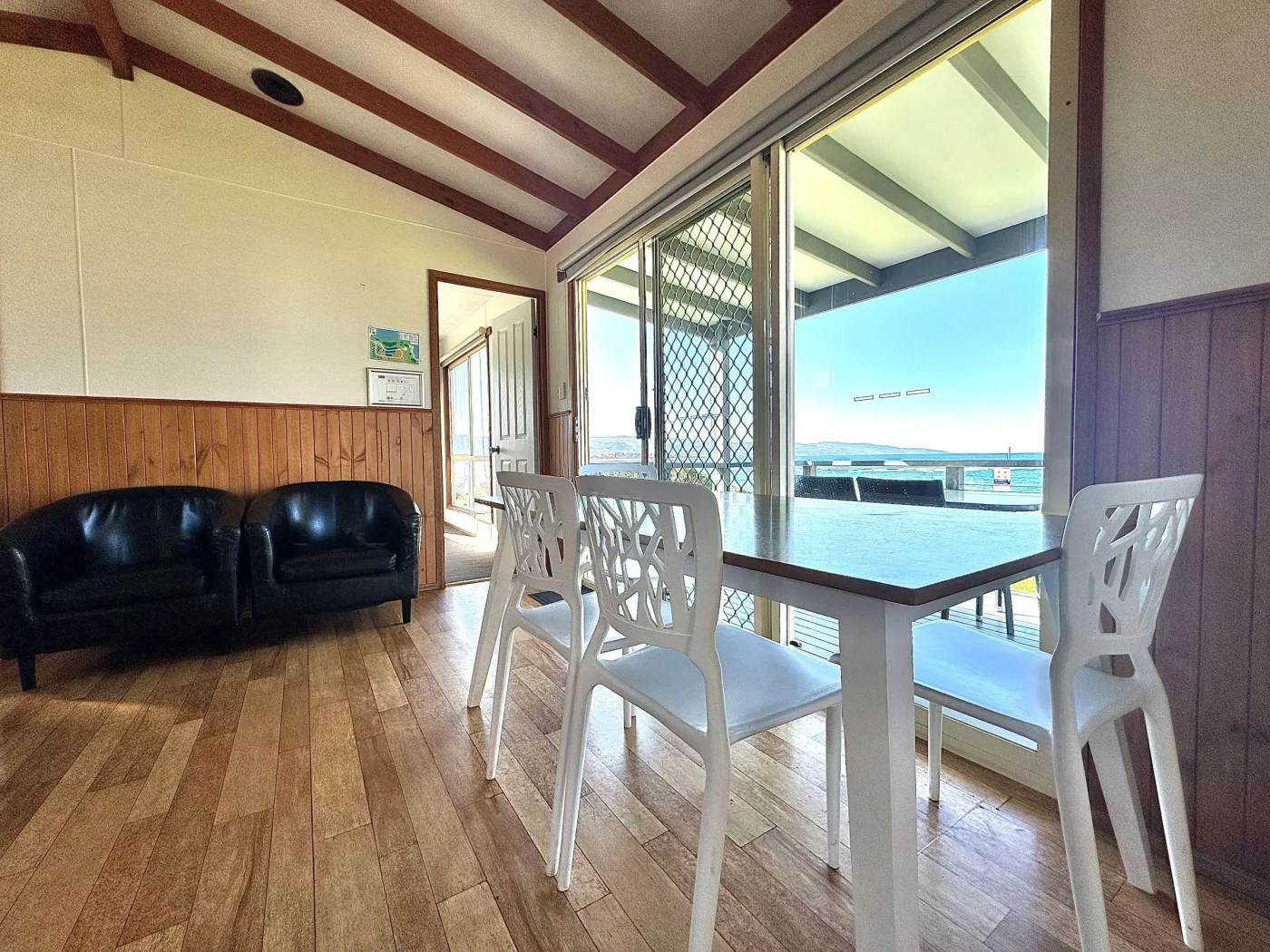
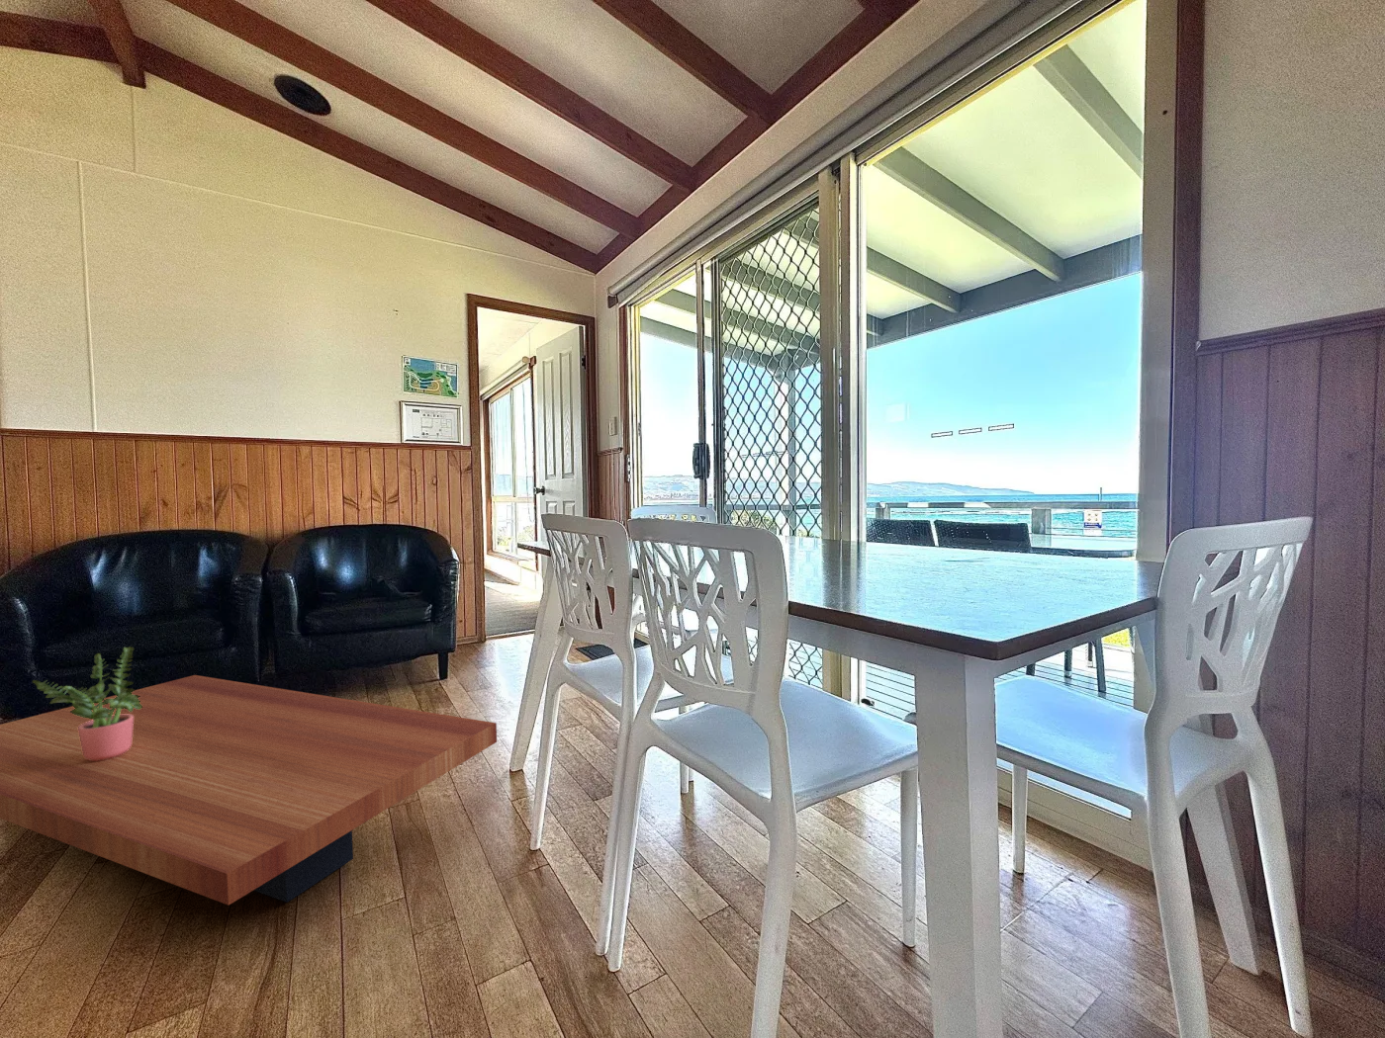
+ coffee table [0,674,497,906]
+ potted plant [31,645,143,760]
